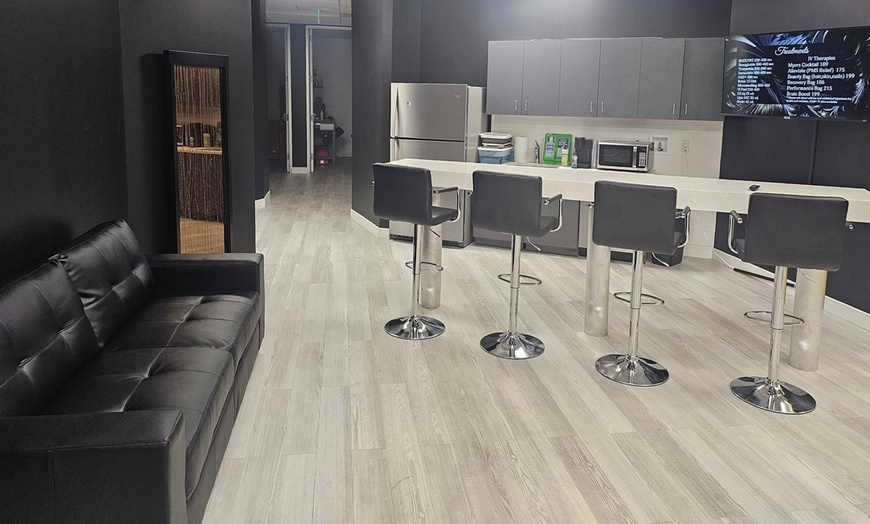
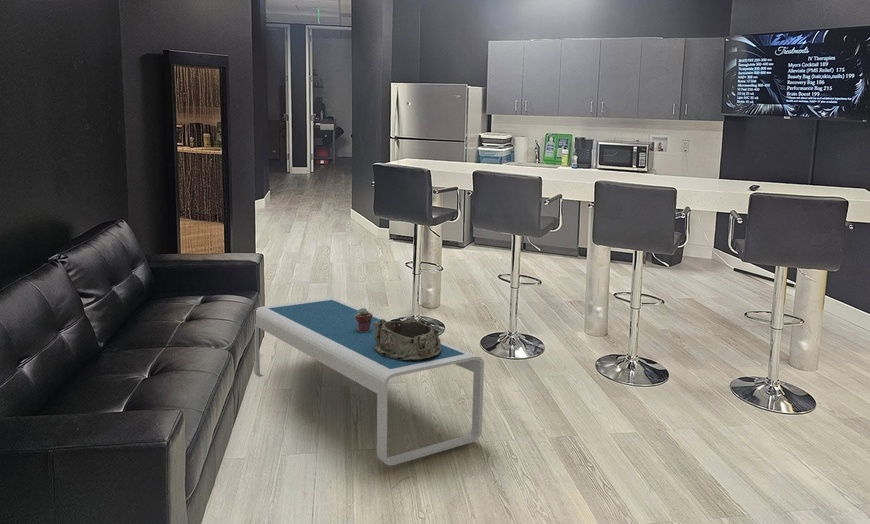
+ potted succulent [355,307,373,332]
+ coffee table [253,297,485,466]
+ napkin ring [374,316,441,362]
